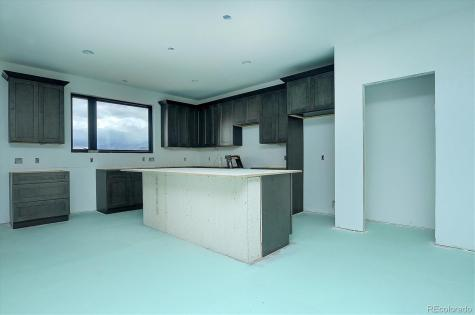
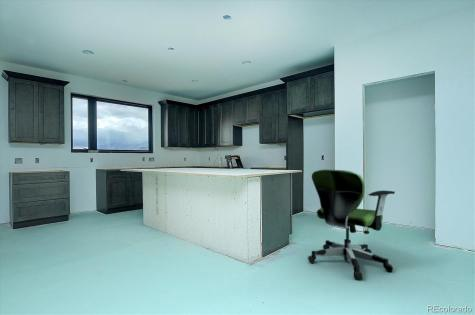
+ office chair [307,169,396,281]
